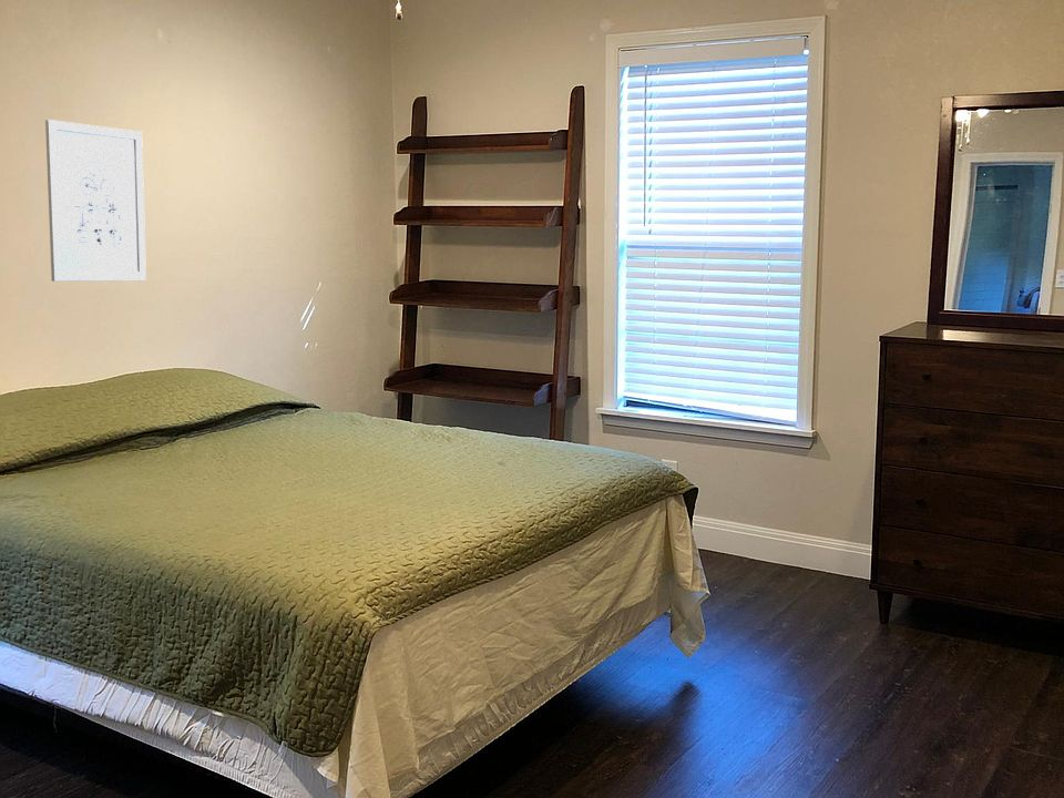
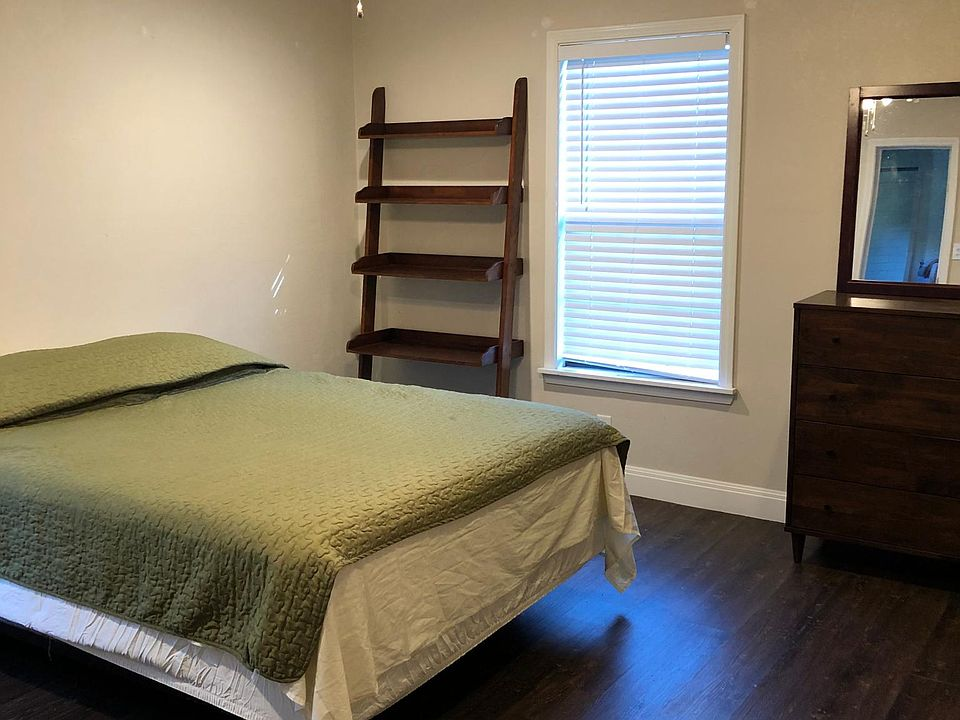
- wall art [44,119,147,283]
